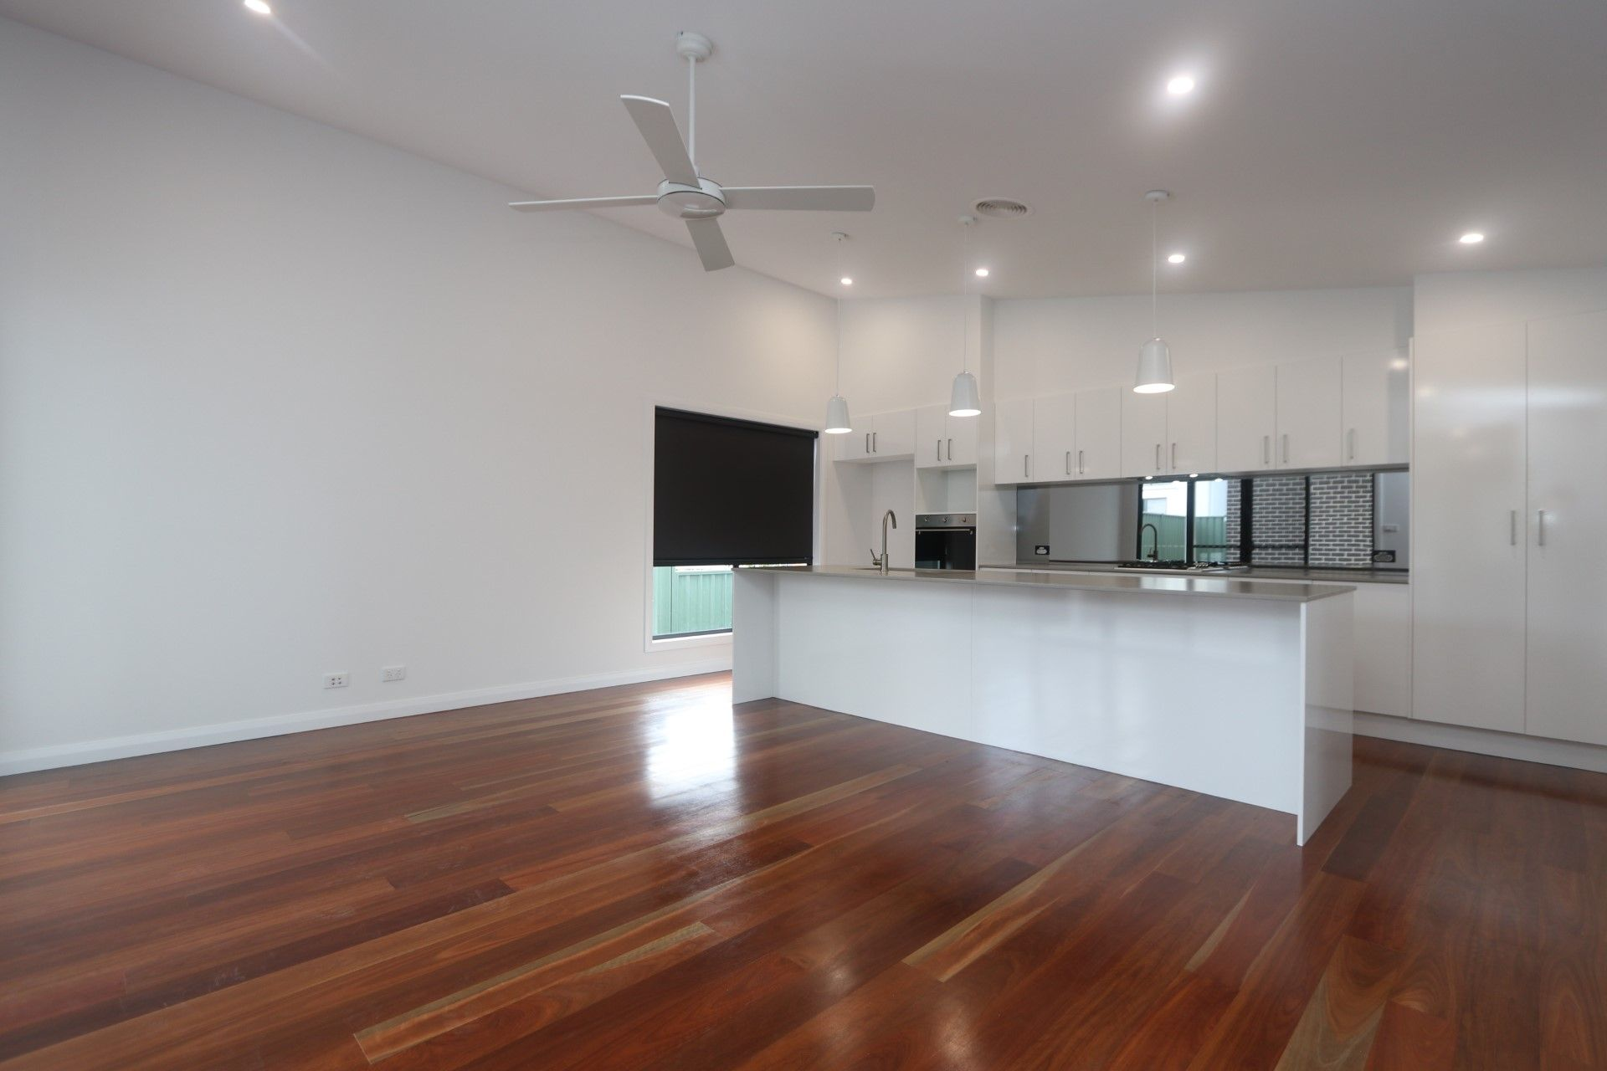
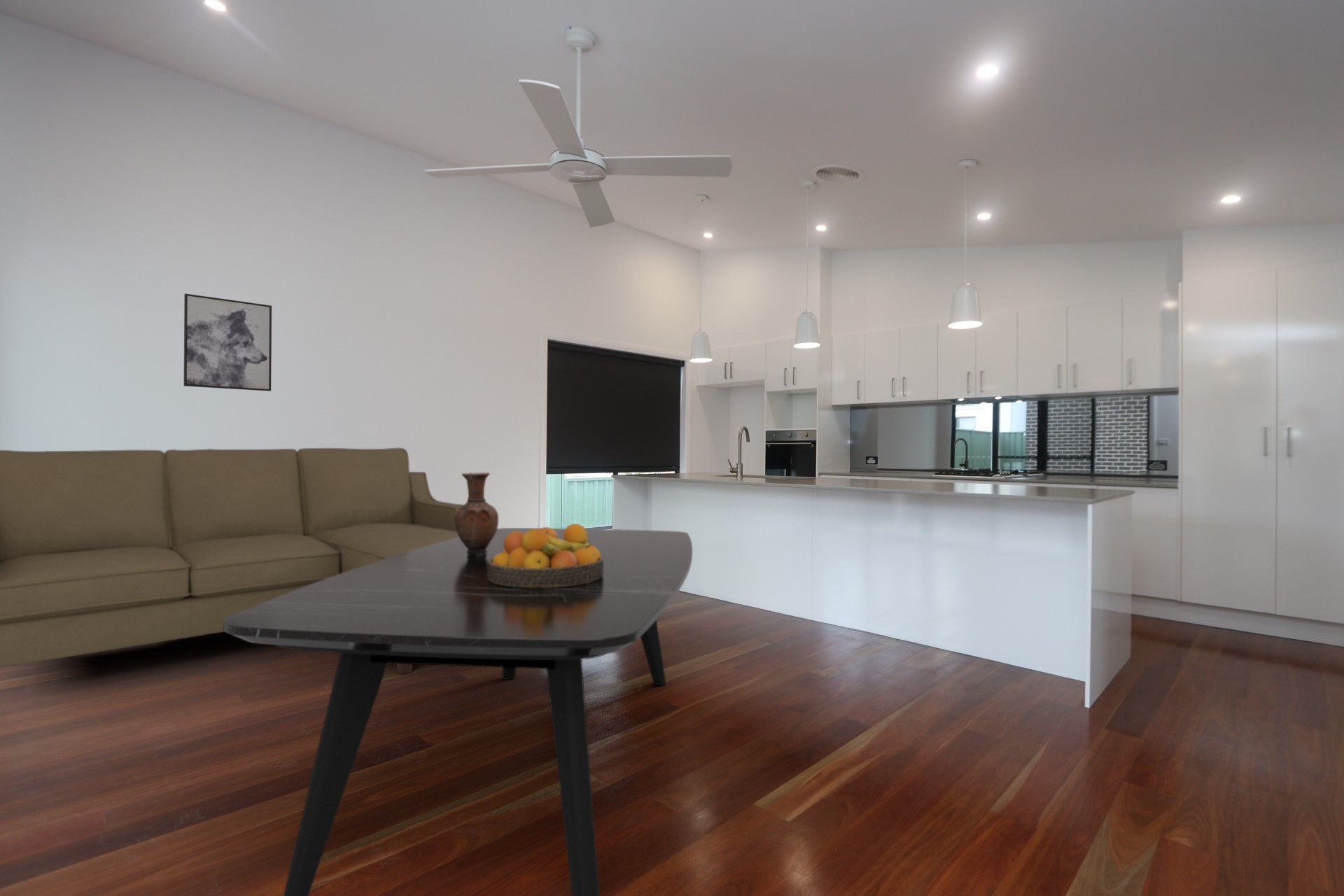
+ vase [454,472,499,556]
+ dining table [223,527,693,896]
+ sofa [0,447,464,675]
+ wall art [183,293,272,392]
+ fruit bowl [487,523,603,588]
